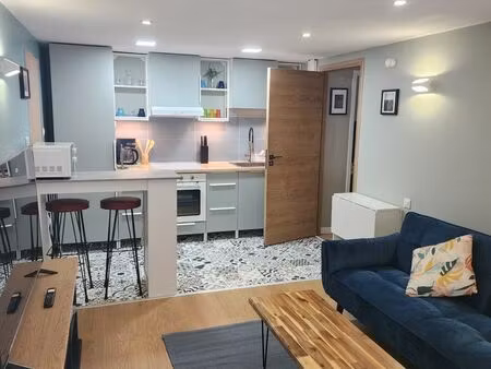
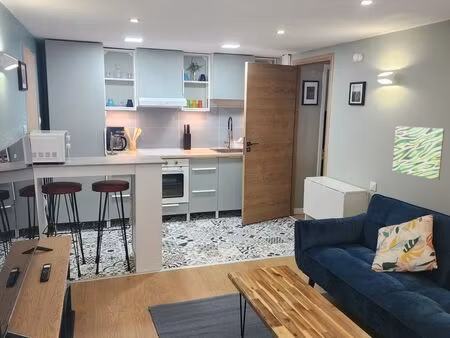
+ wall art [391,125,445,181]
